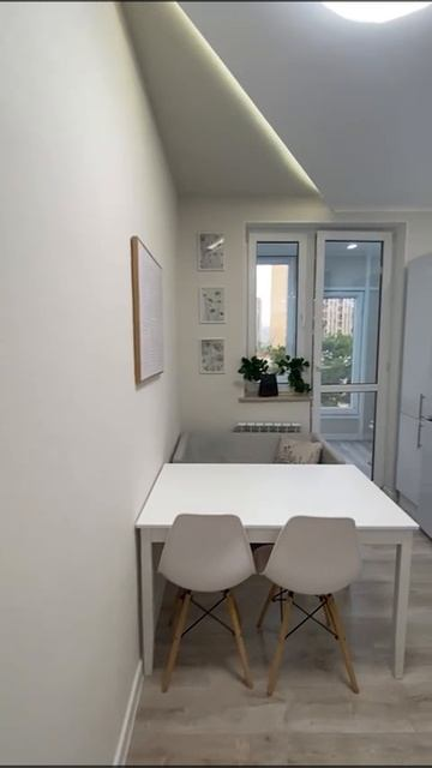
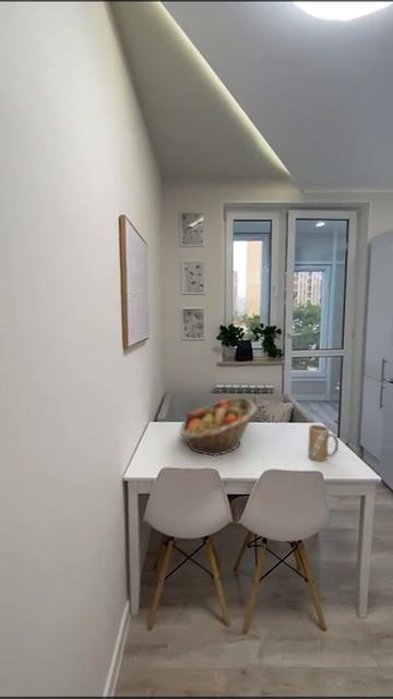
+ fruit basket [179,396,258,457]
+ mug [307,424,340,462]
